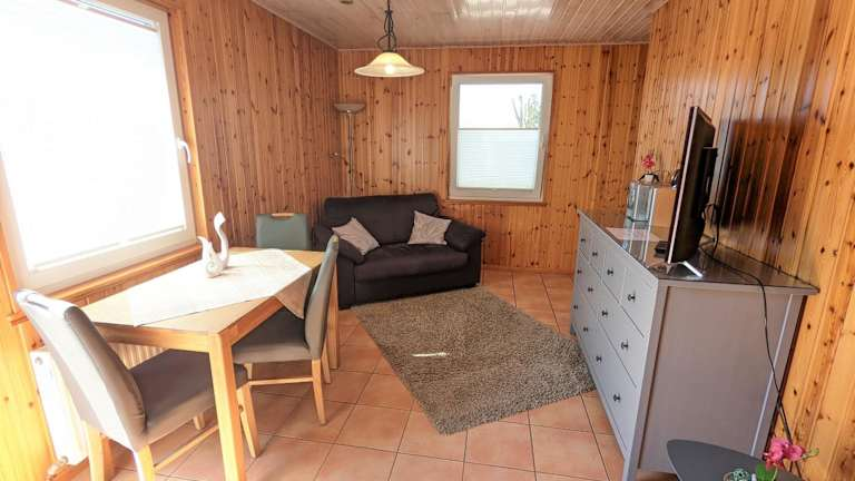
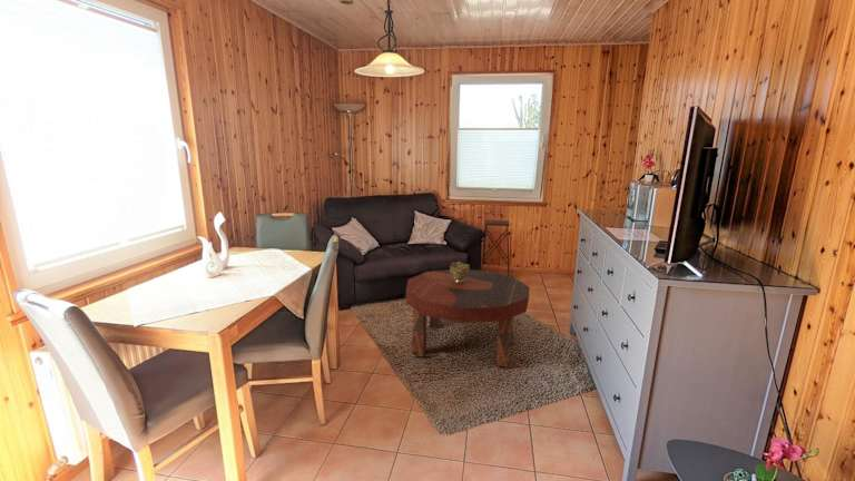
+ decorative bowl [449,261,471,283]
+ side table [480,219,511,276]
+ coffee table [405,268,531,369]
